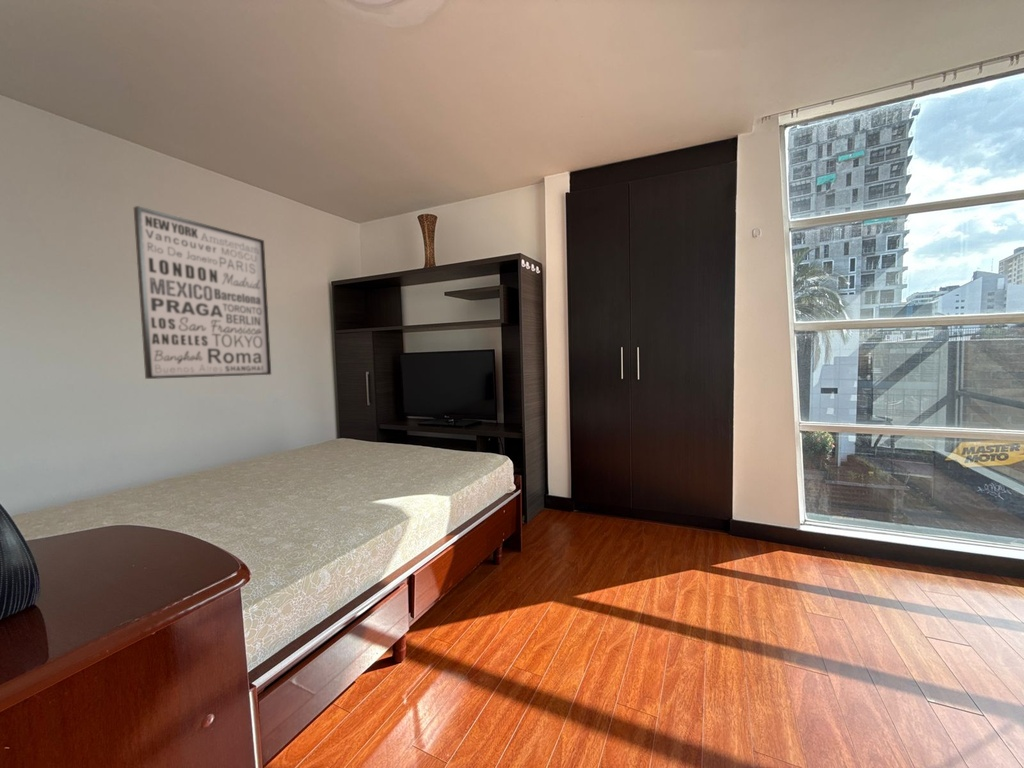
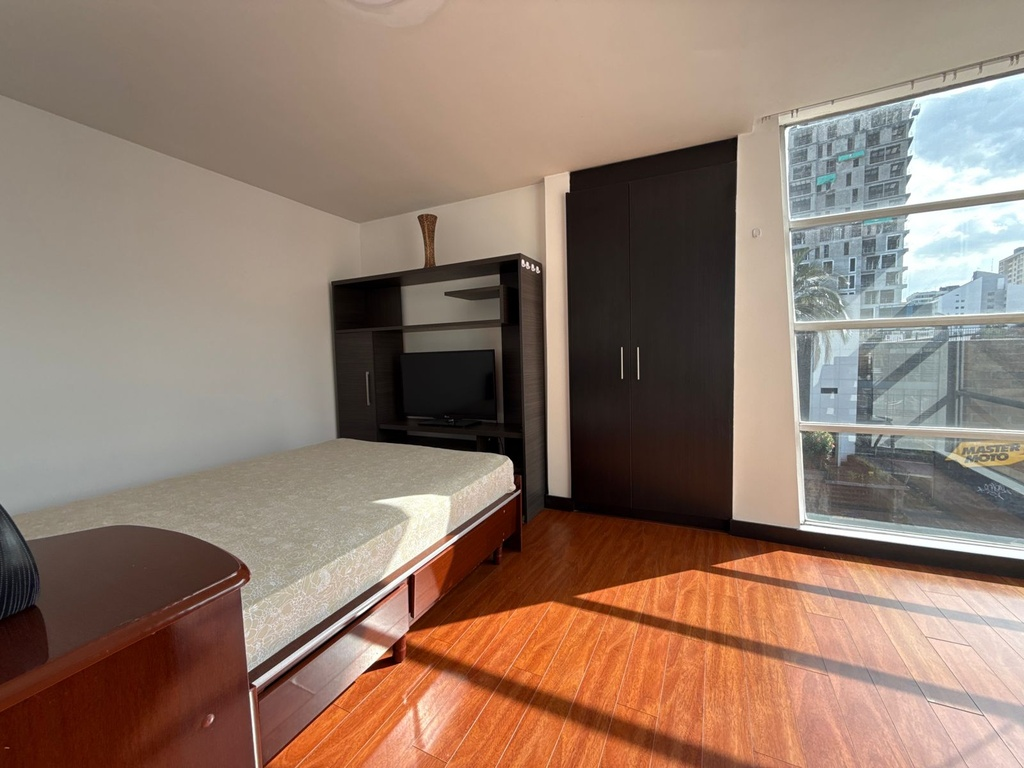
- wall art [133,205,272,380]
